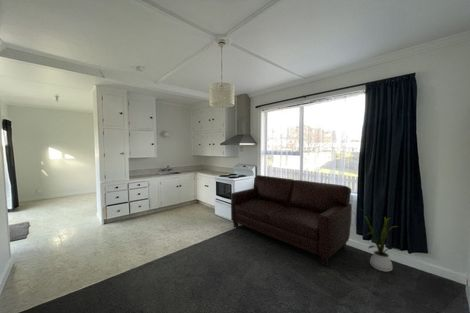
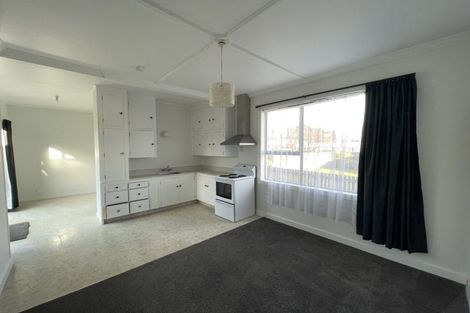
- house plant [357,207,403,273]
- sofa [230,174,353,267]
